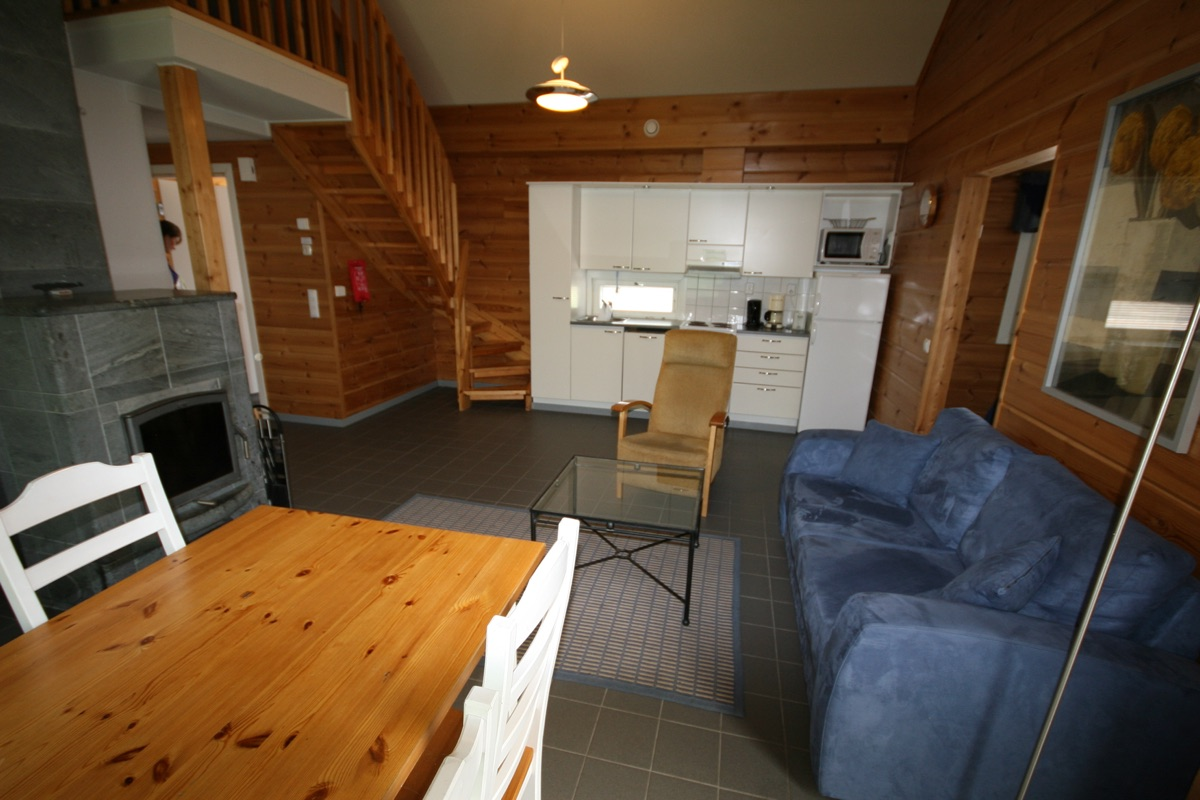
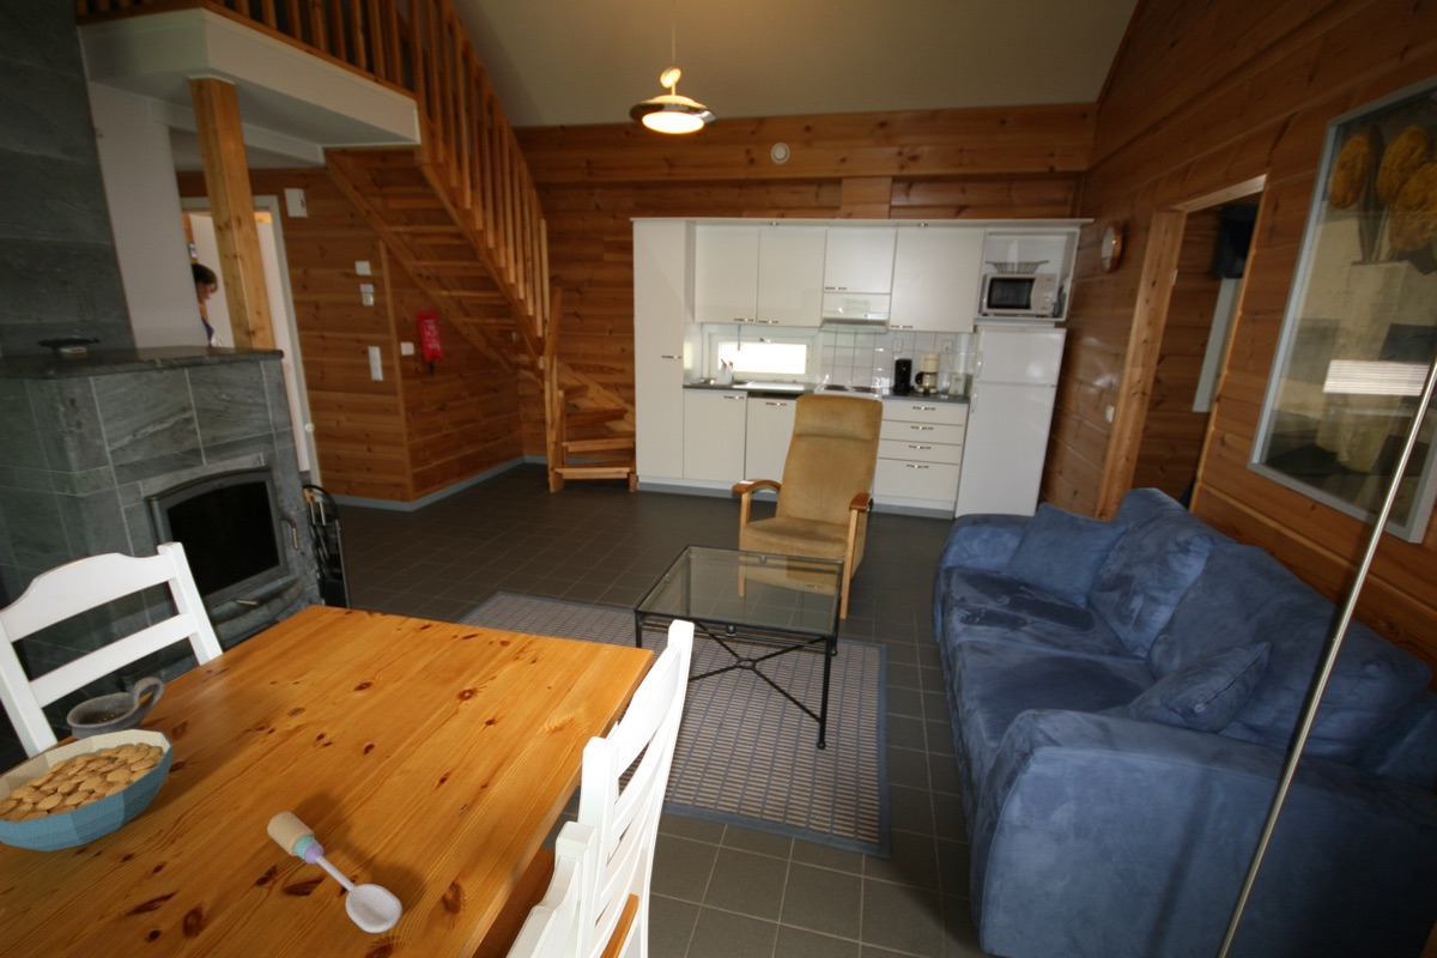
+ cup [66,677,166,741]
+ spoon [266,811,404,934]
+ cereal bowl [0,728,174,853]
